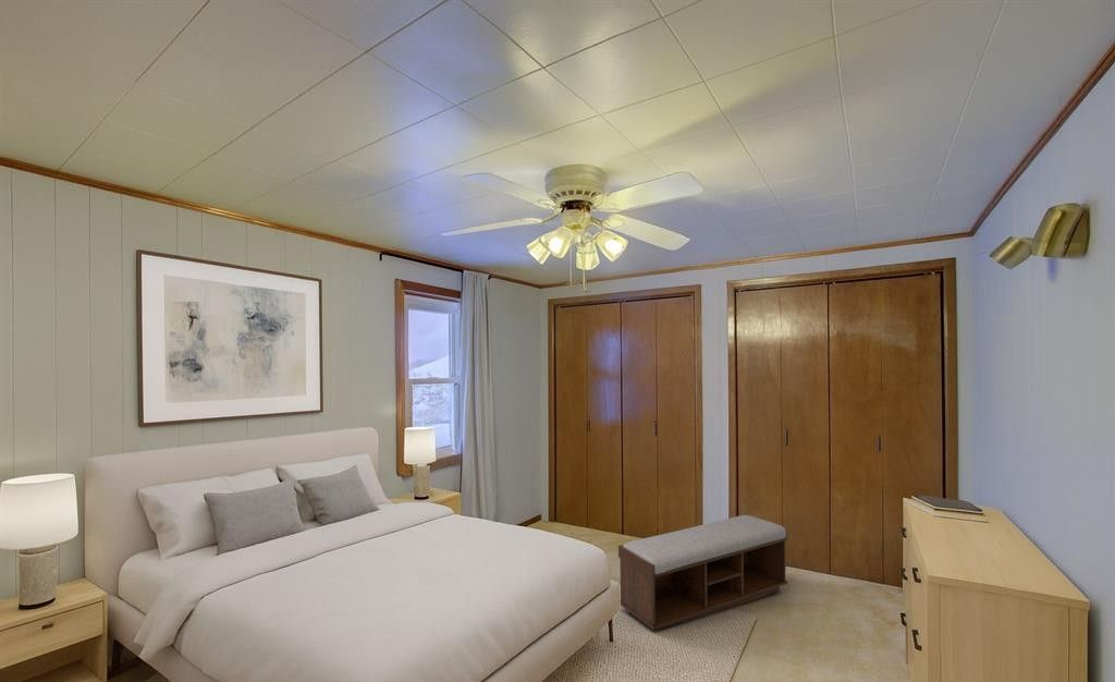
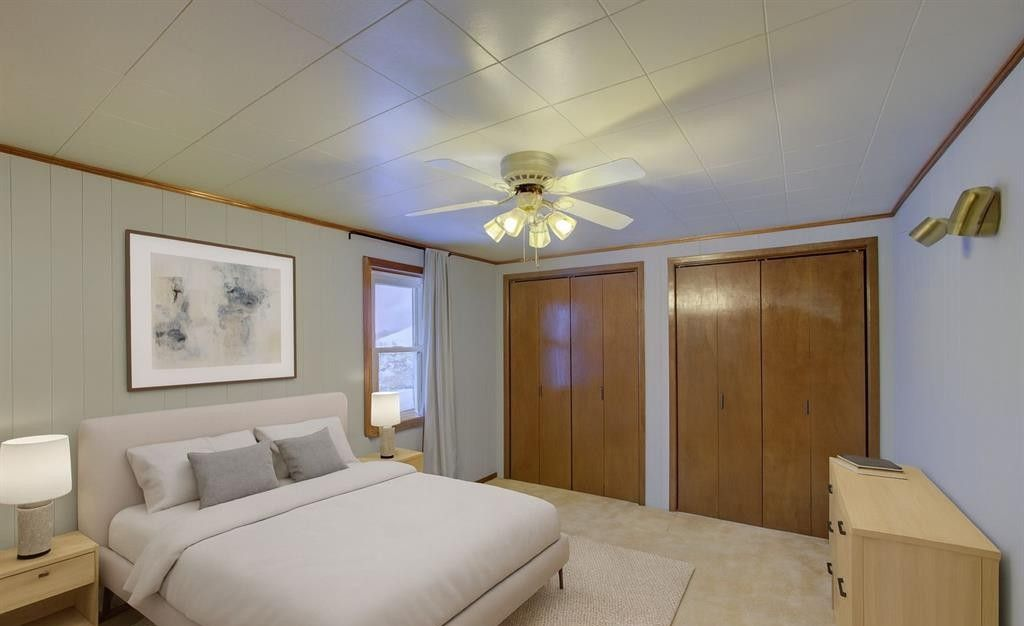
- bench [617,514,788,631]
